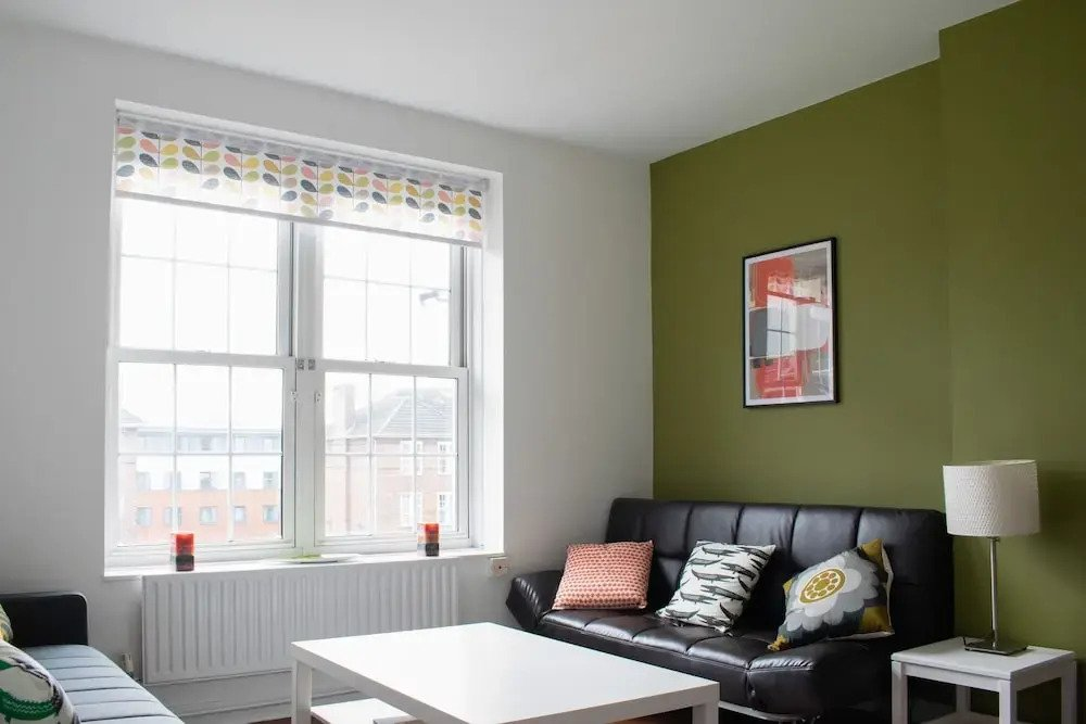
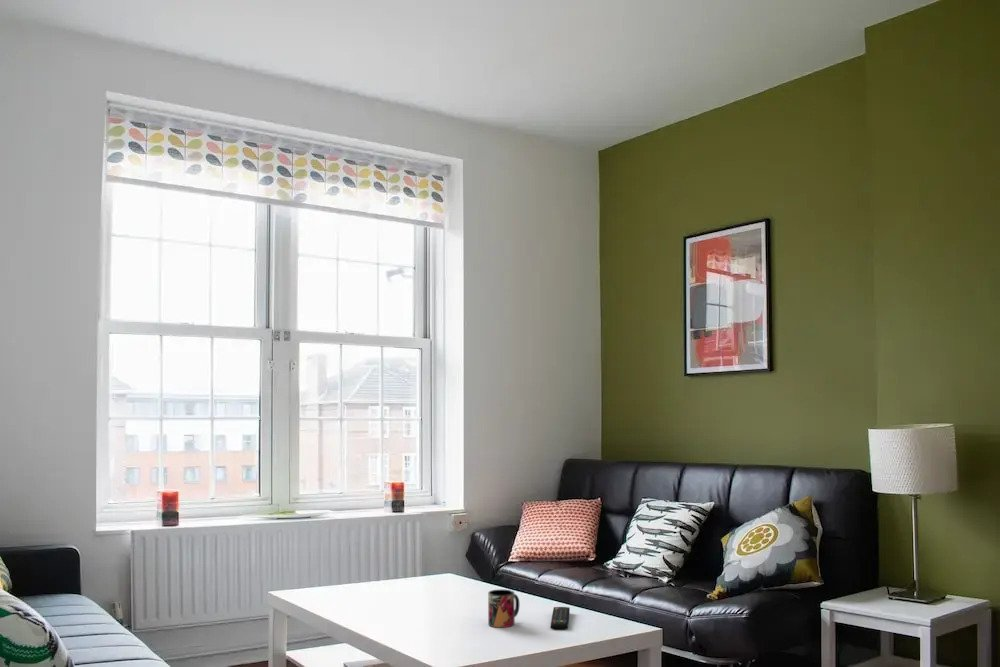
+ remote control [550,606,571,631]
+ mug [487,588,520,629]
